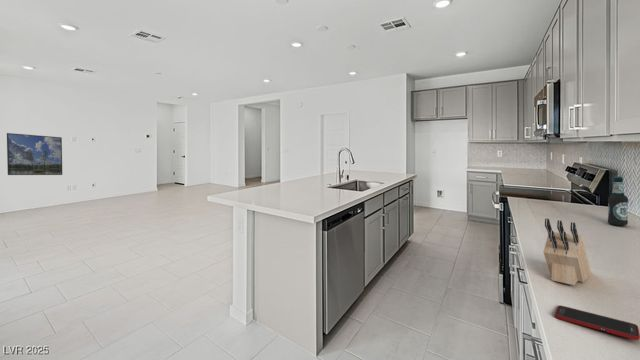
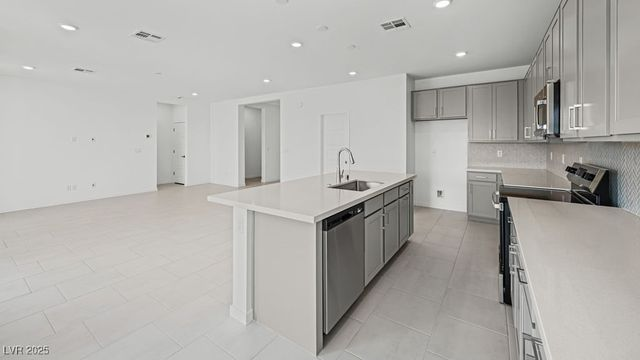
- bottle [607,175,629,227]
- knife block [542,217,592,286]
- cell phone [554,304,640,341]
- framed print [6,132,63,176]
